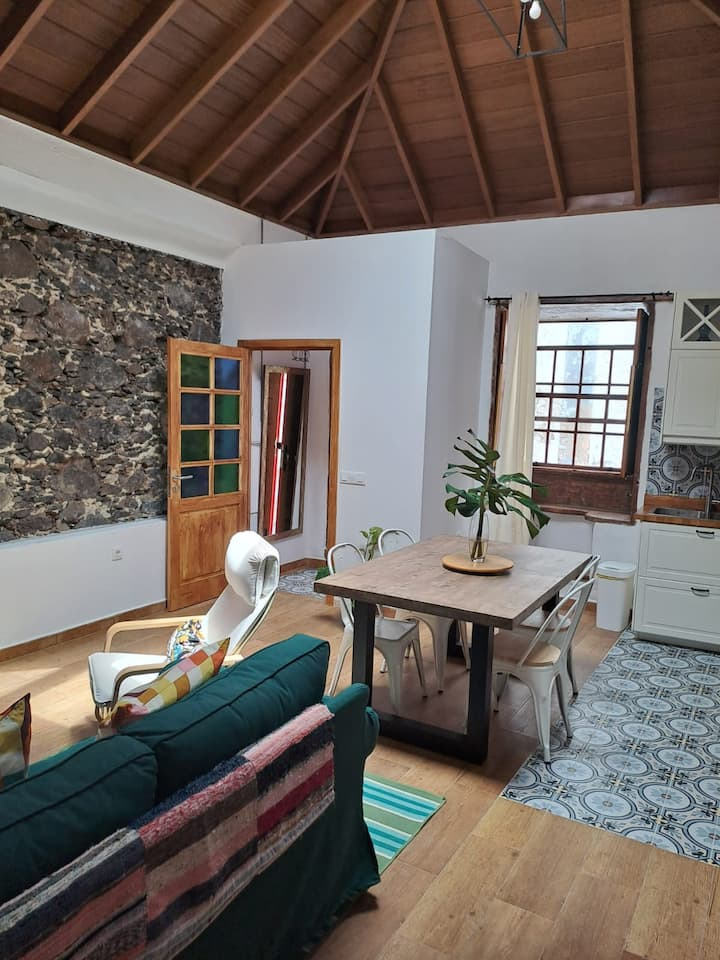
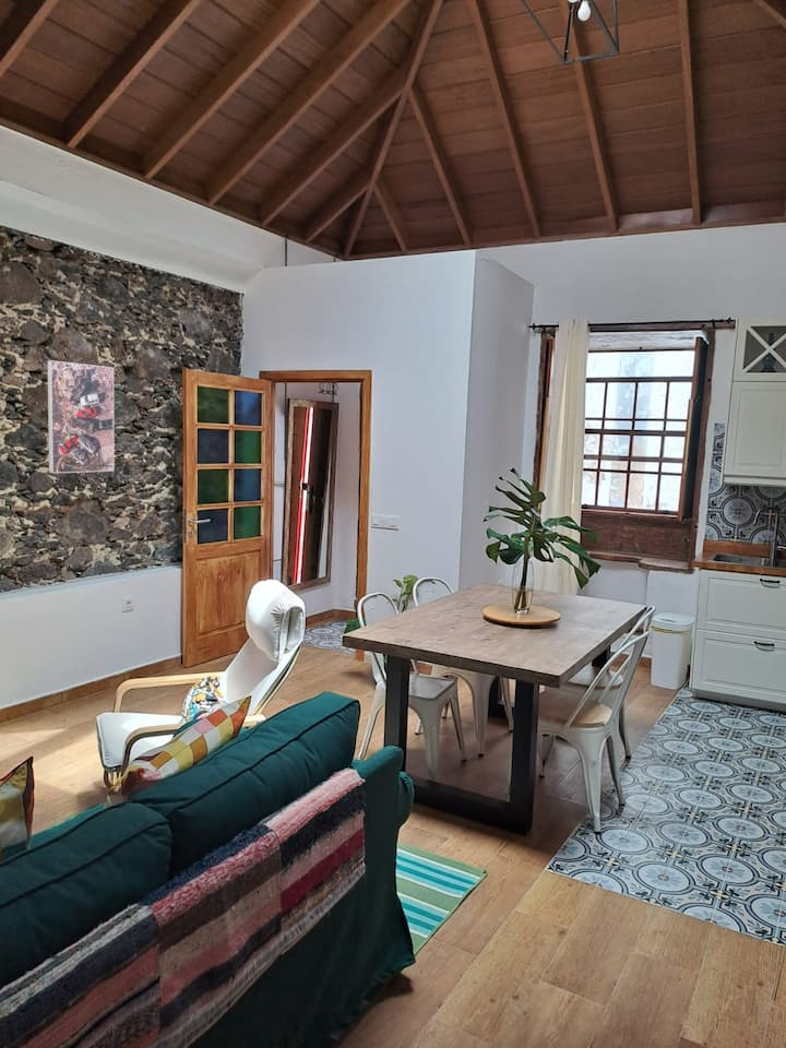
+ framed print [47,359,115,474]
